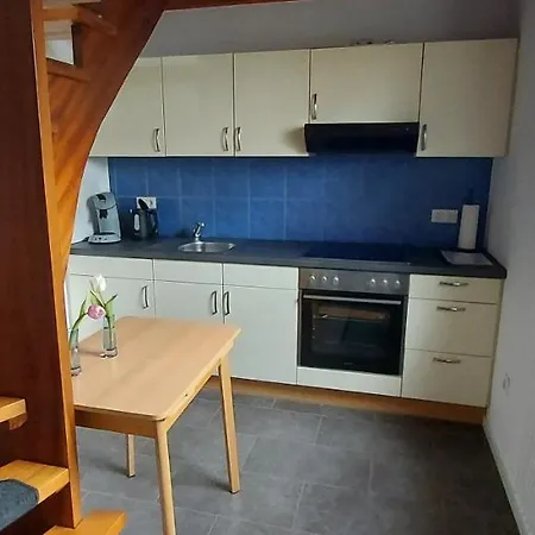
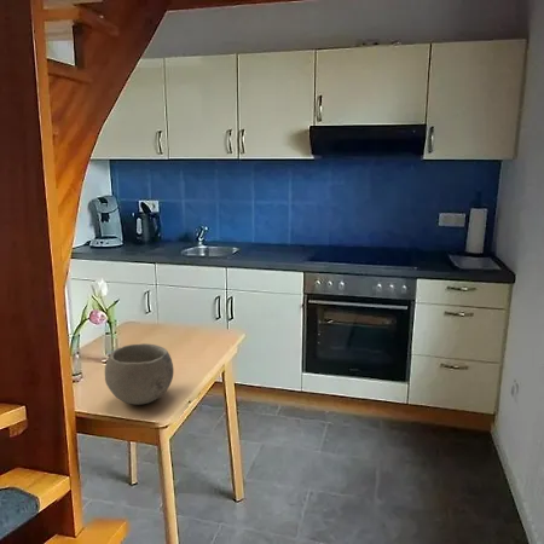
+ bowl [104,342,174,406]
